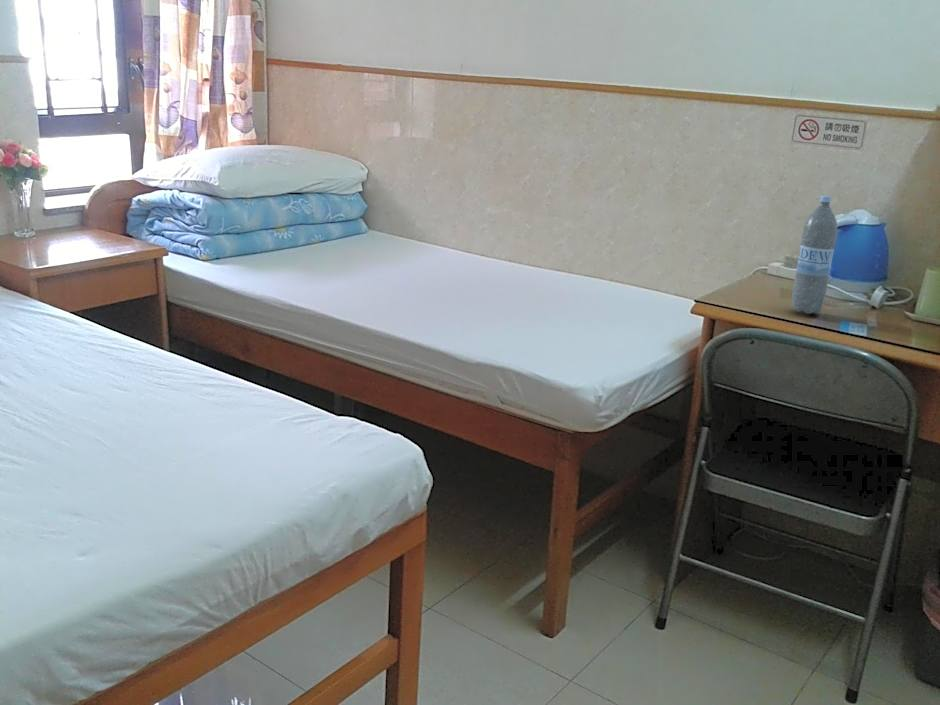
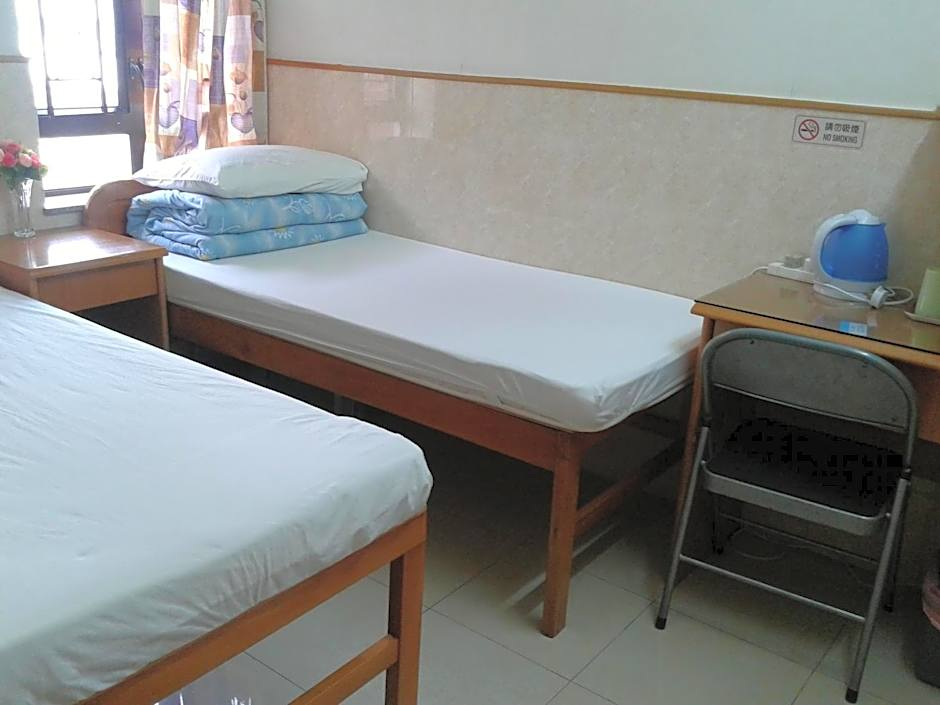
- water bottle [791,194,838,315]
